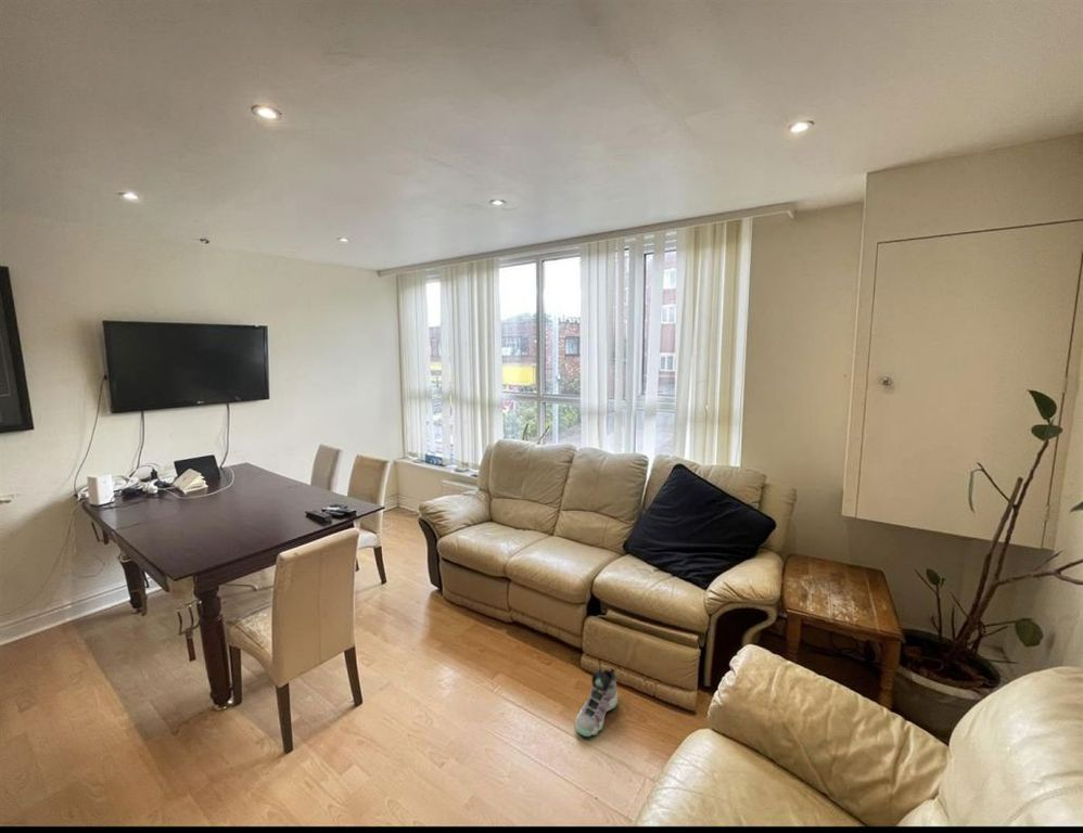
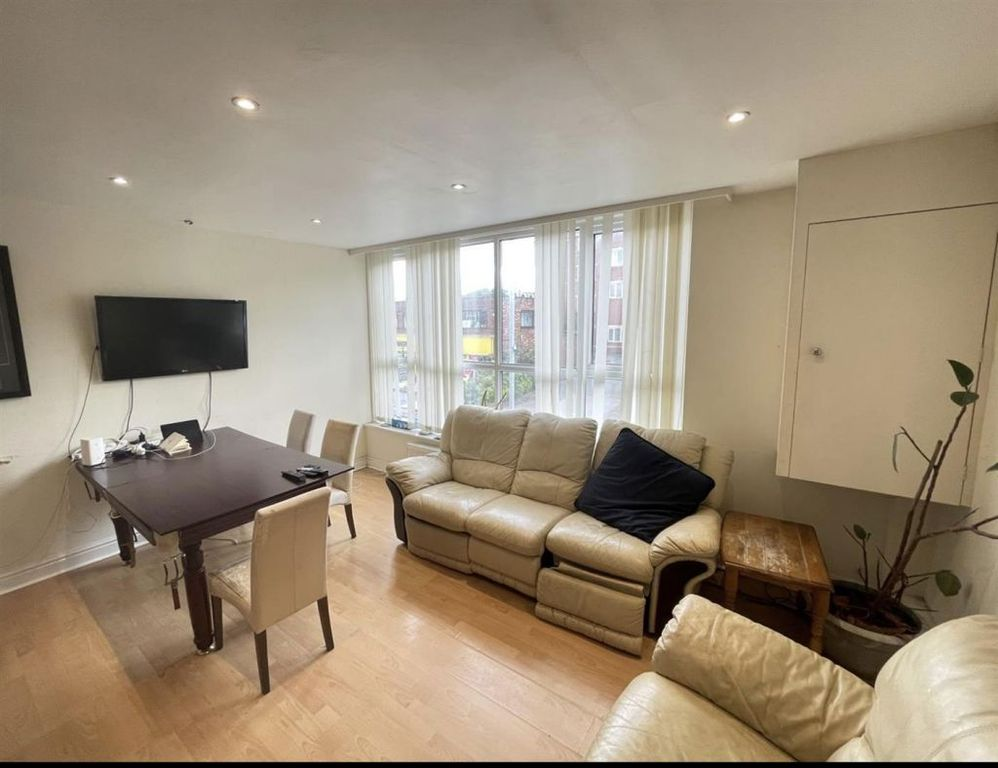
- sneaker [575,667,619,738]
